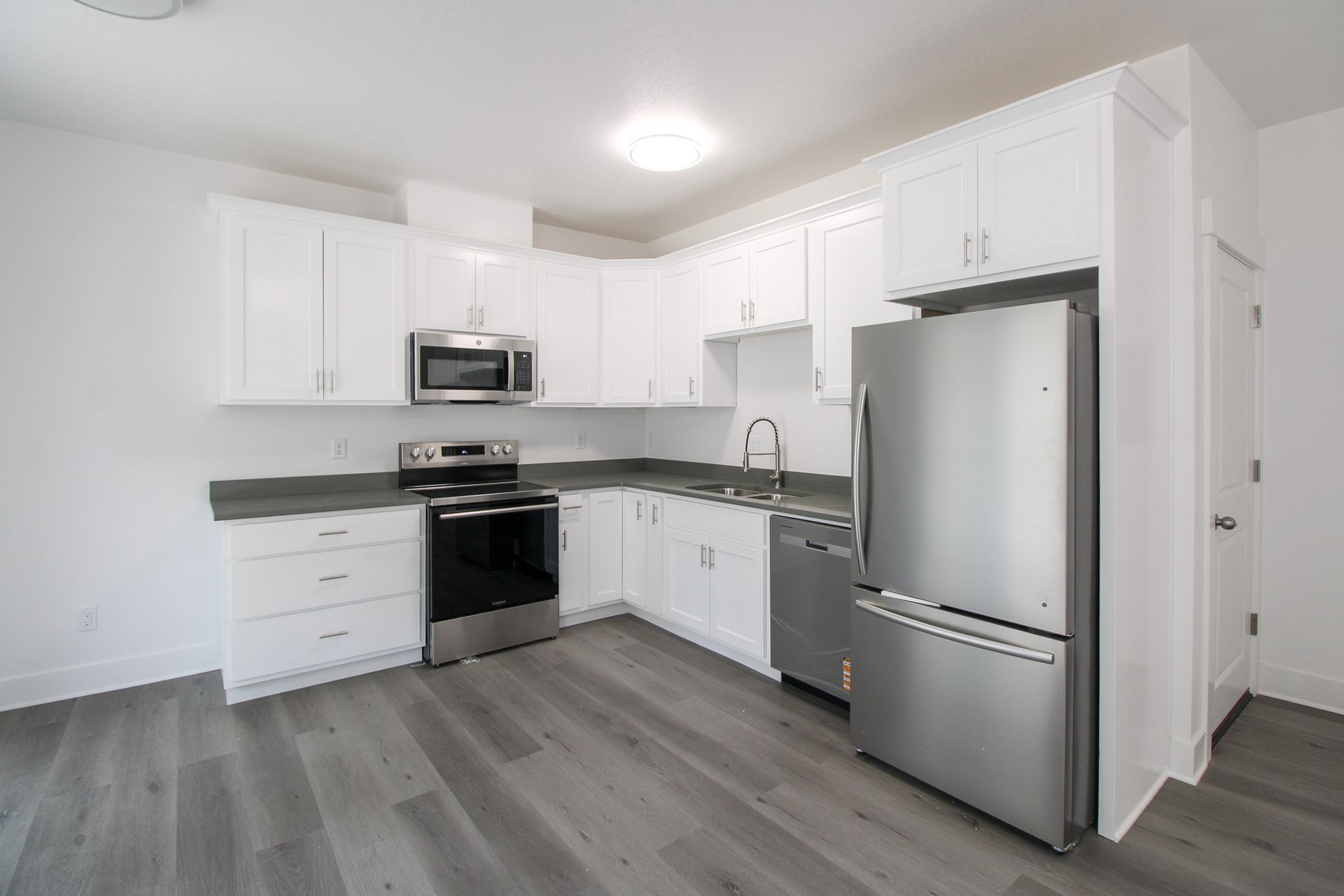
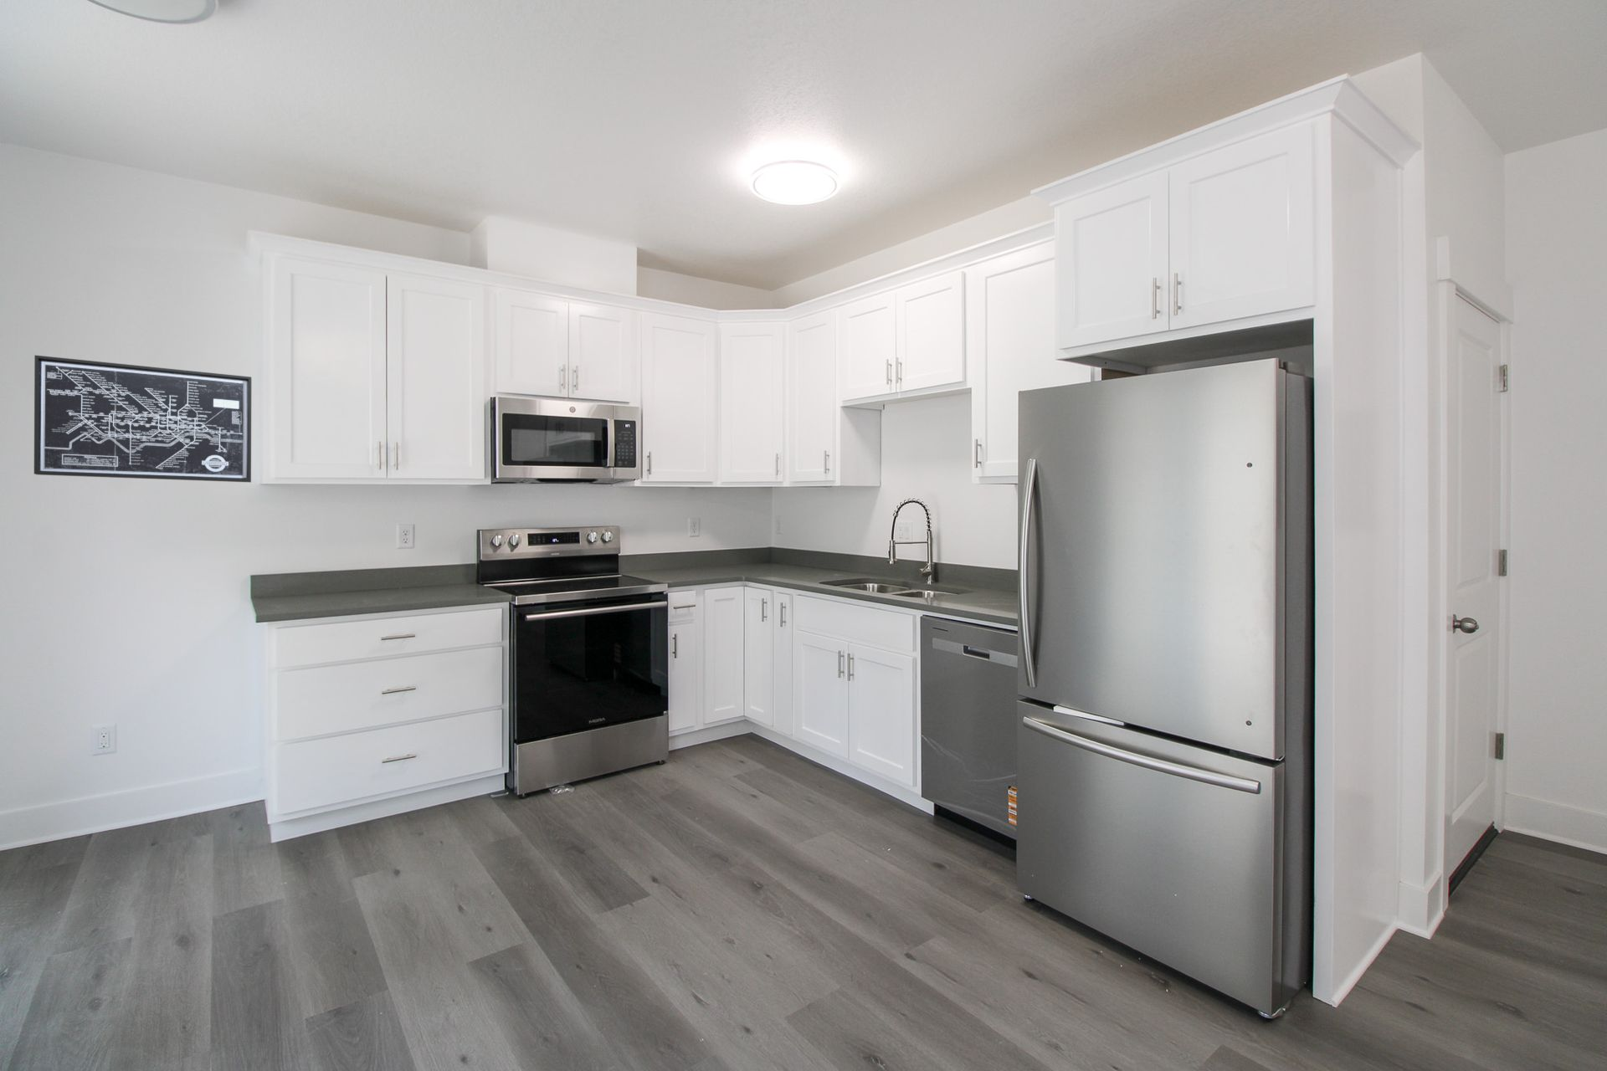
+ wall art [33,355,252,483]
